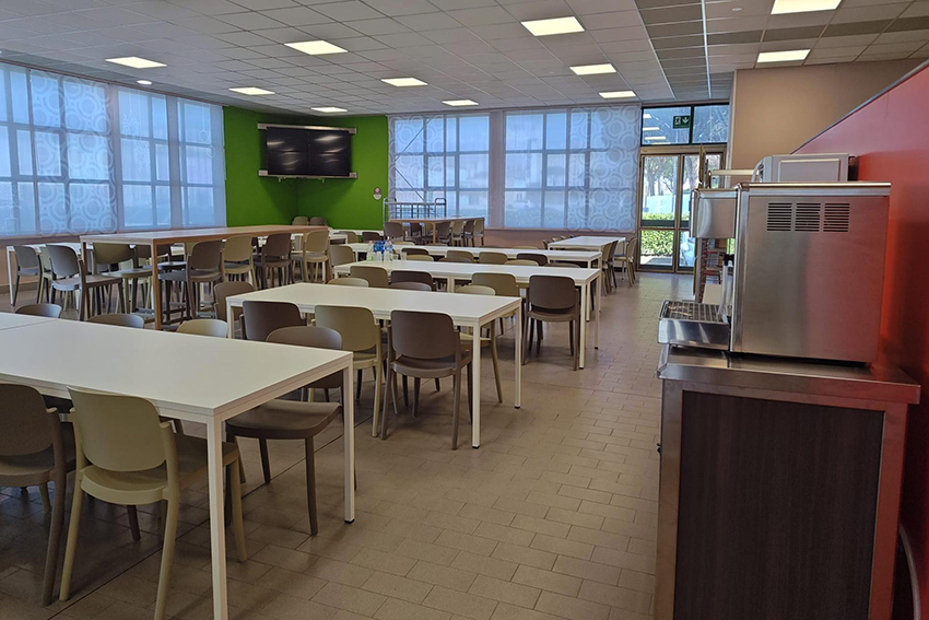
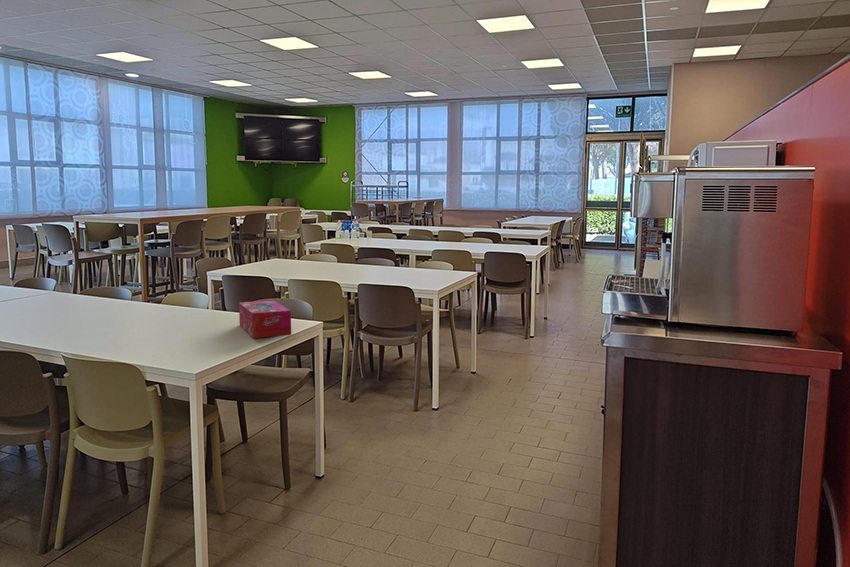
+ tissue box [238,300,292,339]
